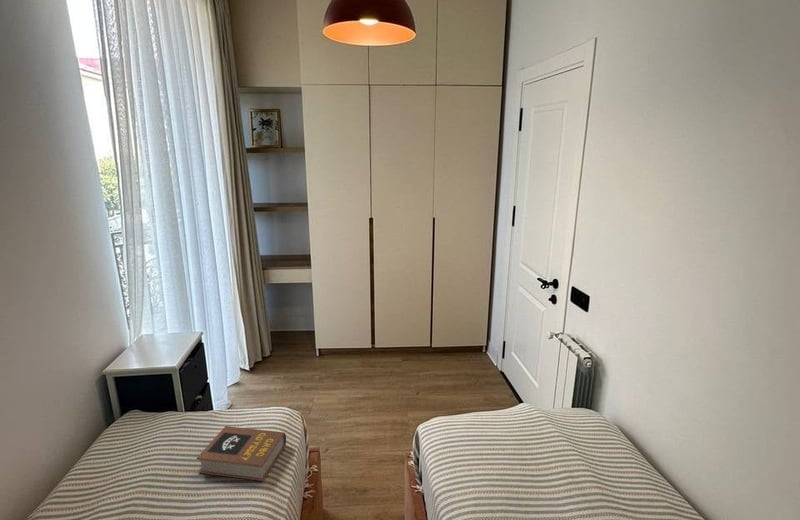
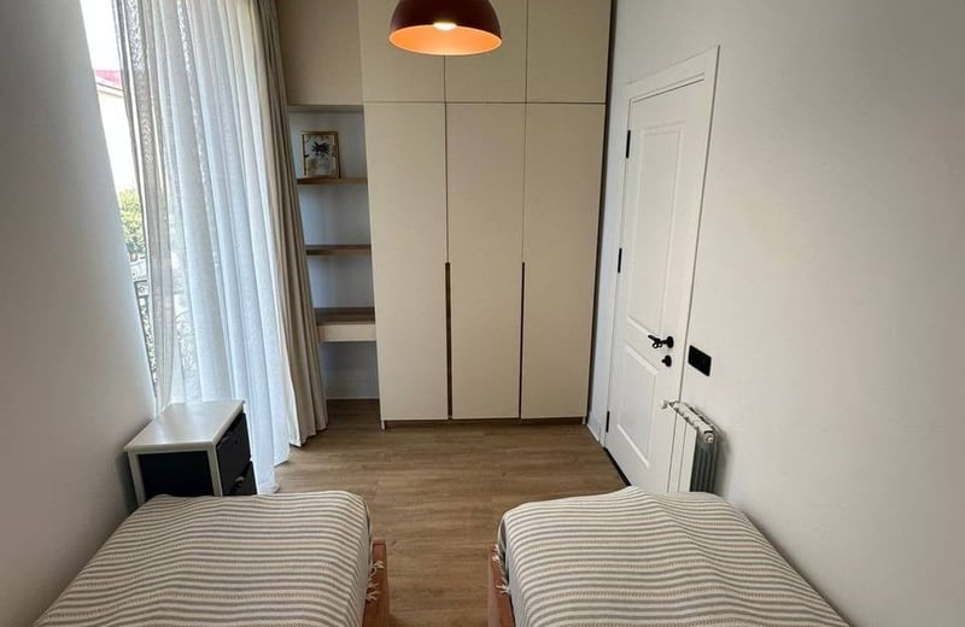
- book [195,425,287,482]
